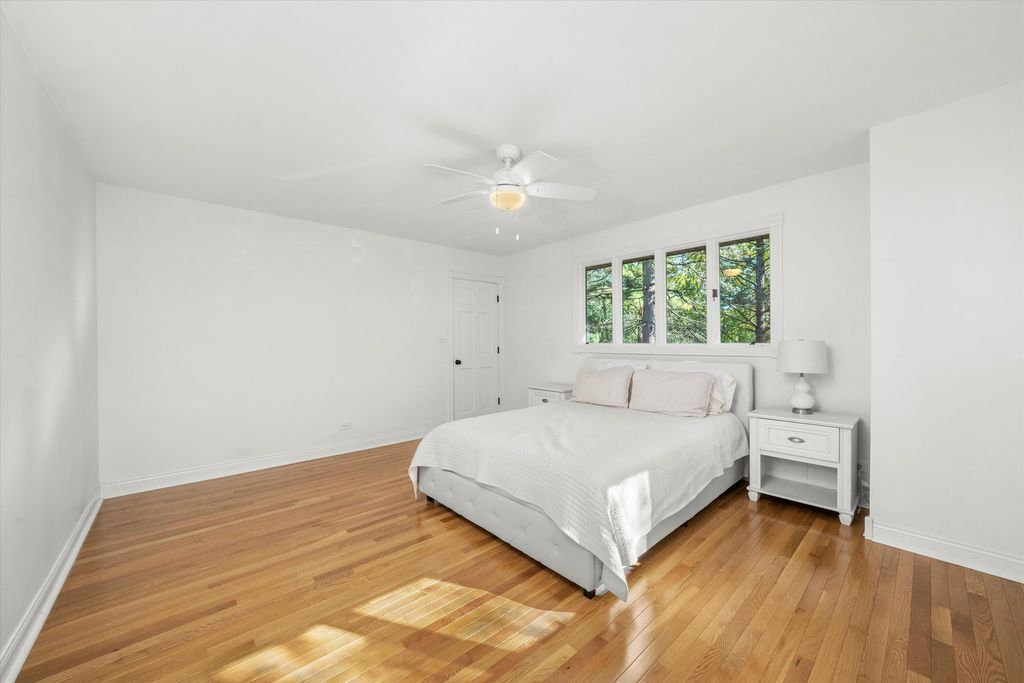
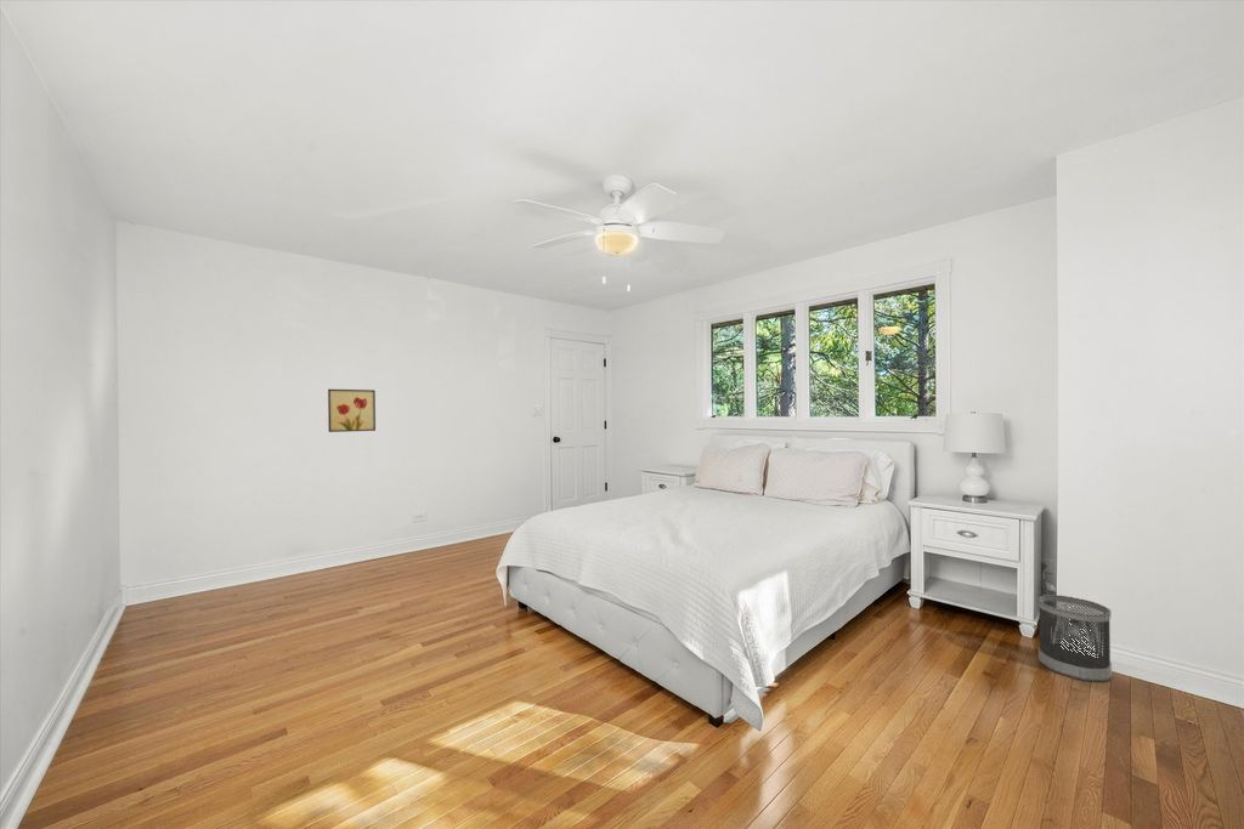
+ wall art [327,388,377,433]
+ wastebasket [1036,594,1113,683]
